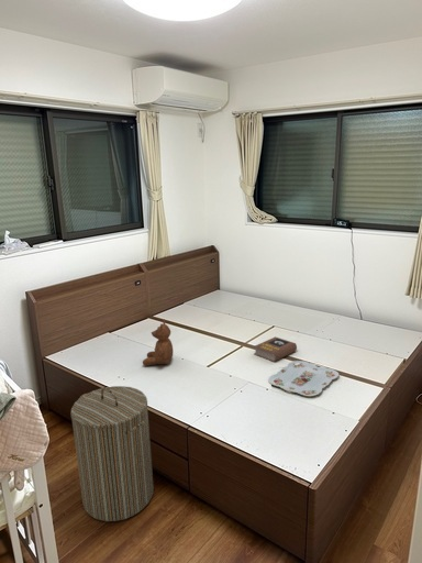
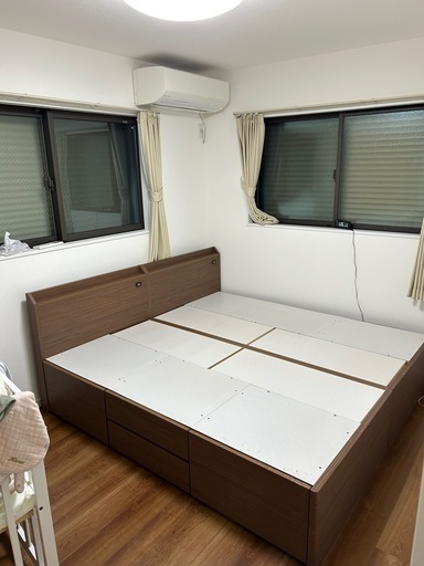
- teddy bear [142,319,174,367]
- serving tray [267,360,340,397]
- book [253,335,298,363]
- laundry hamper [69,385,155,522]
